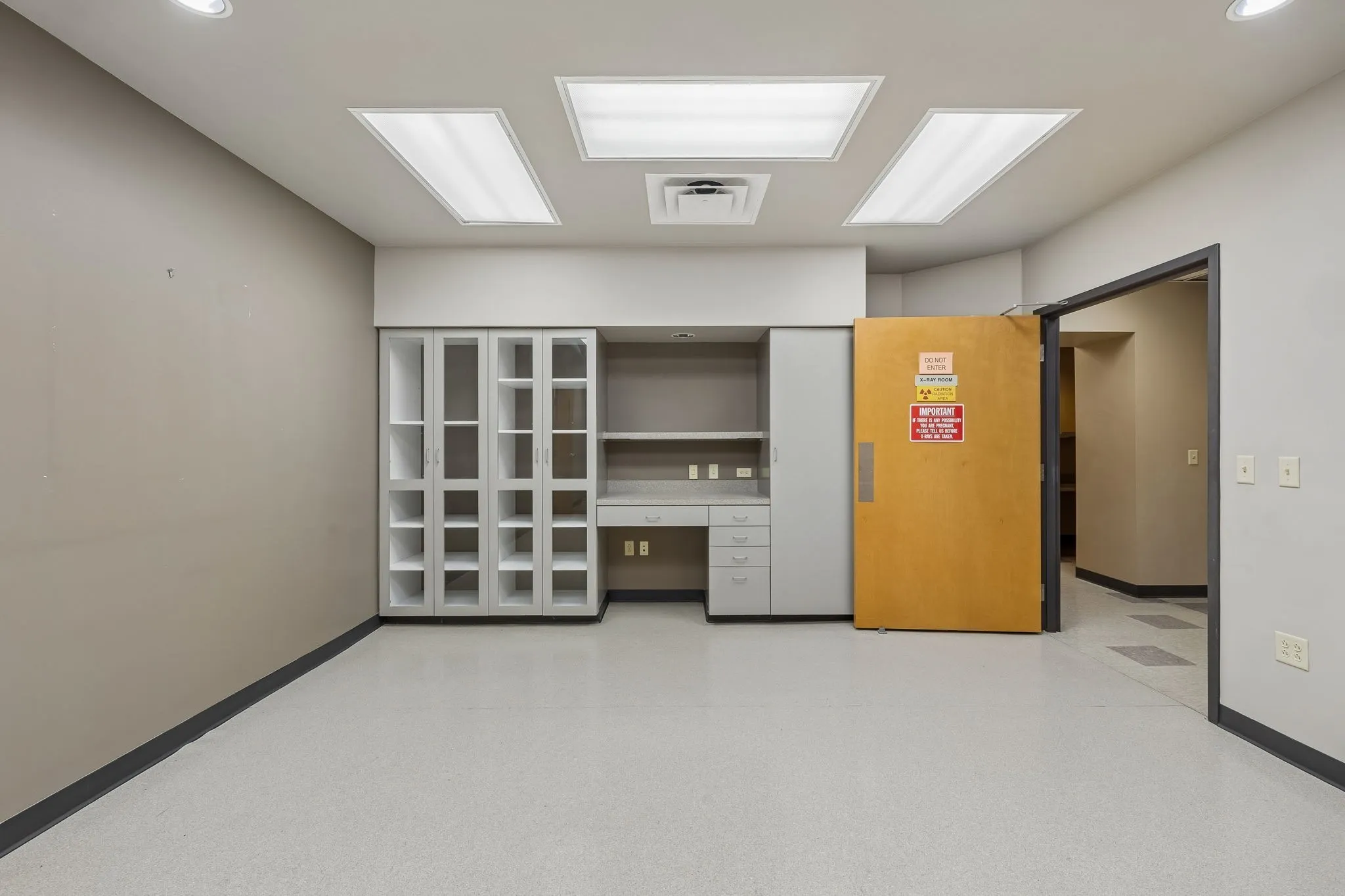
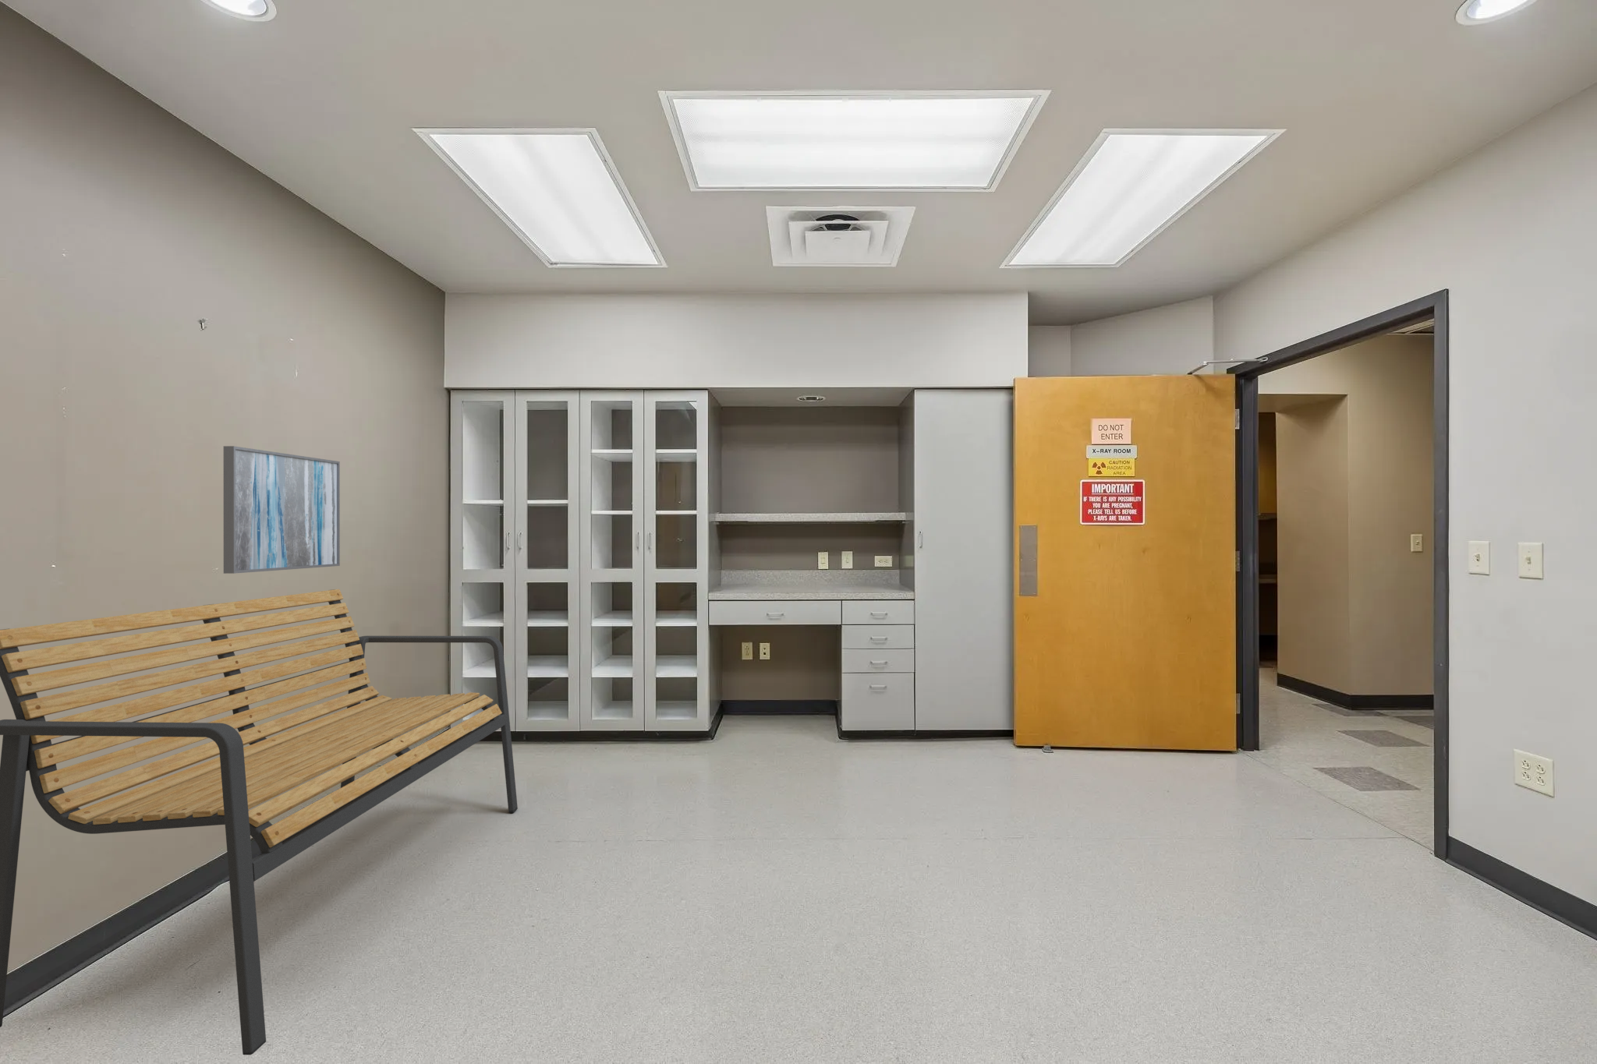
+ bench [0,589,519,1056]
+ wall art [223,445,341,575]
